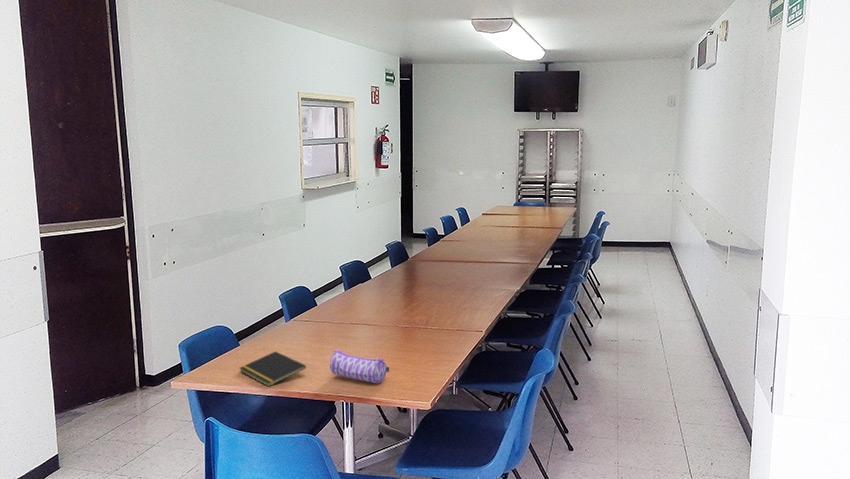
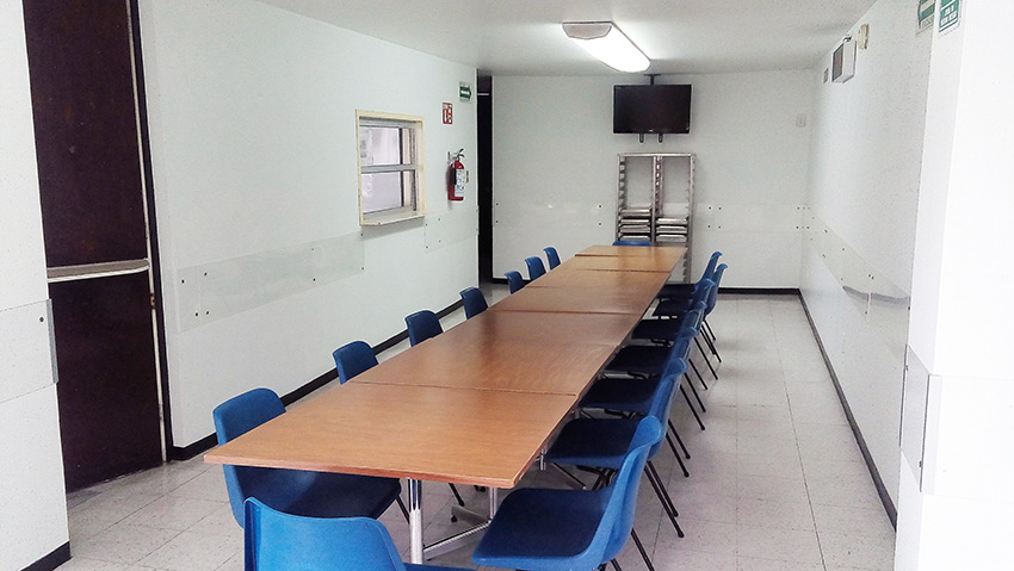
- pencil case [329,349,390,384]
- notepad [239,350,307,388]
